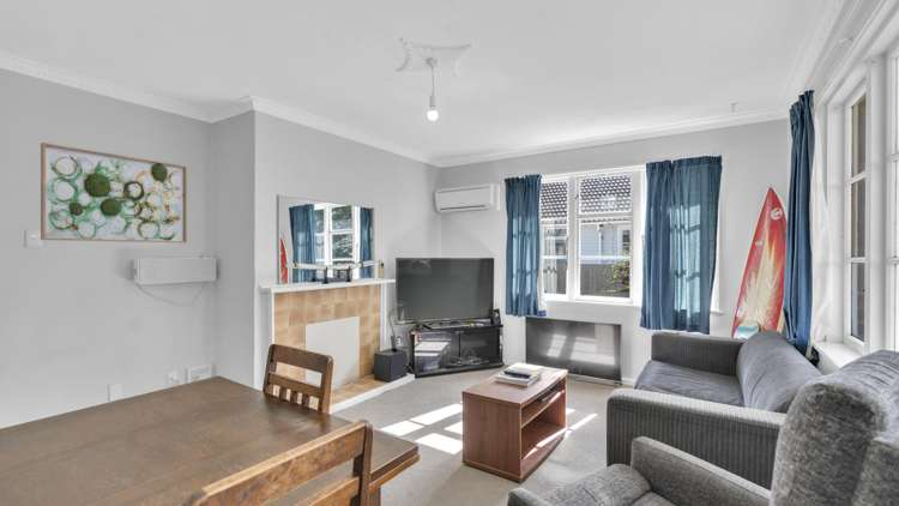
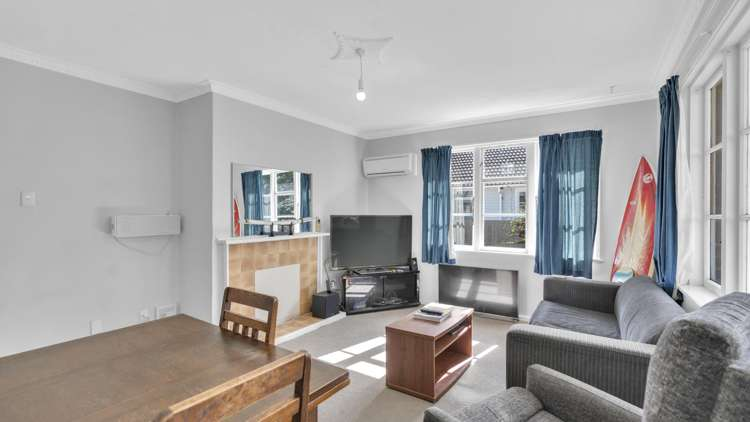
- wall art [40,141,188,243]
